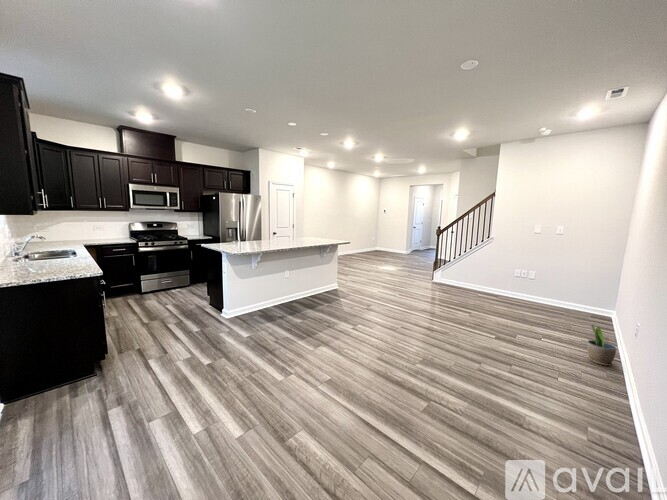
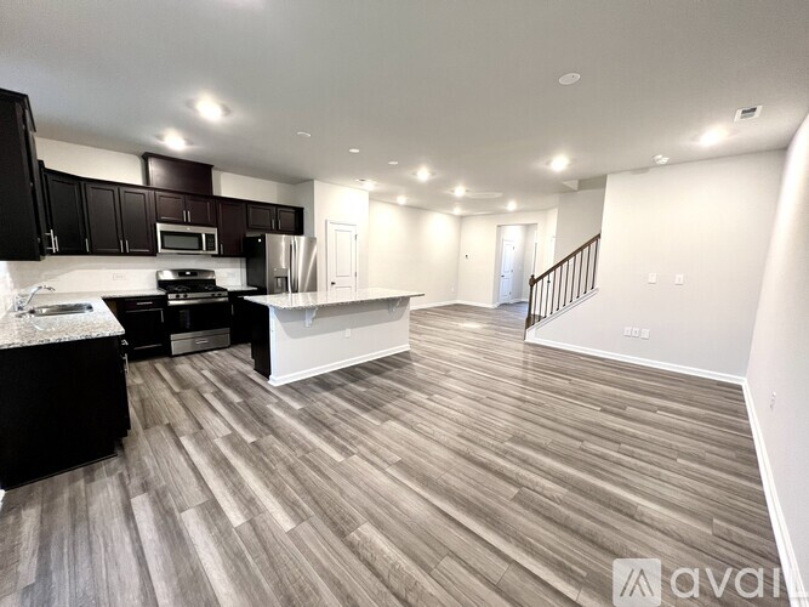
- potted plant [586,323,618,367]
